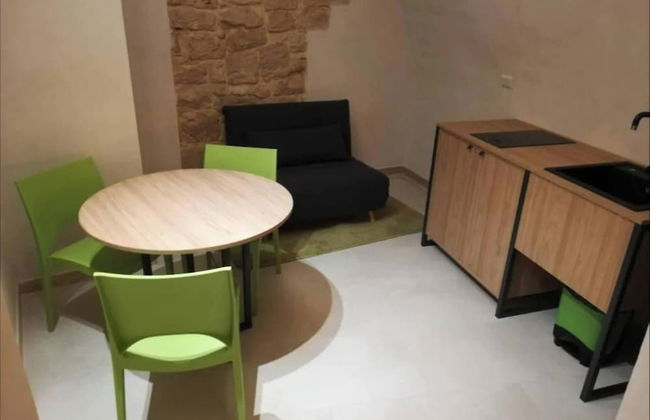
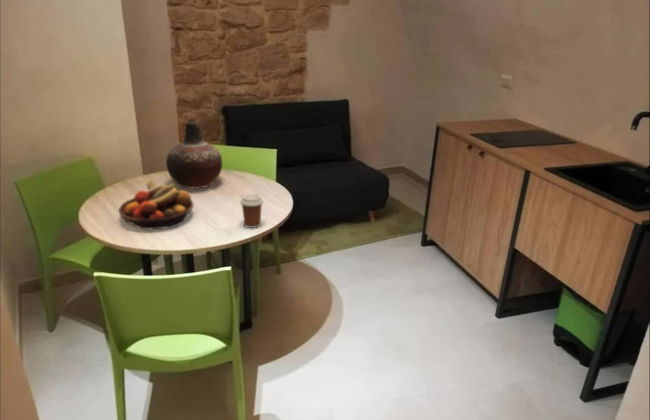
+ fruit bowl [118,179,195,230]
+ vase [165,120,223,190]
+ coffee cup [239,193,264,229]
